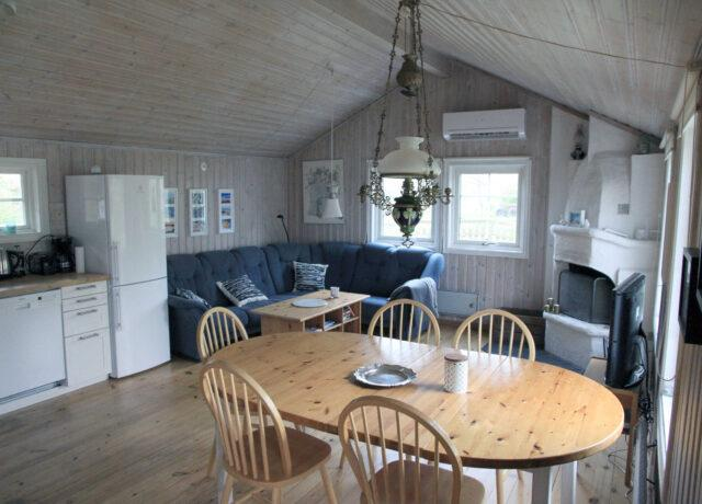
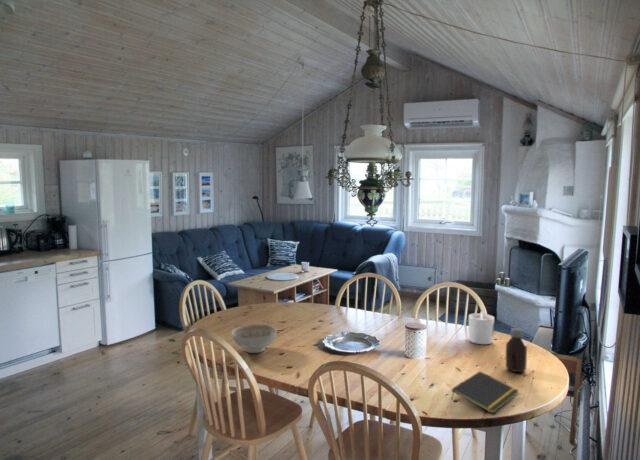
+ notepad [450,370,520,415]
+ candle [468,311,495,345]
+ bottle [504,327,528,373]
+ decorative bowl [230,323,278,354]
